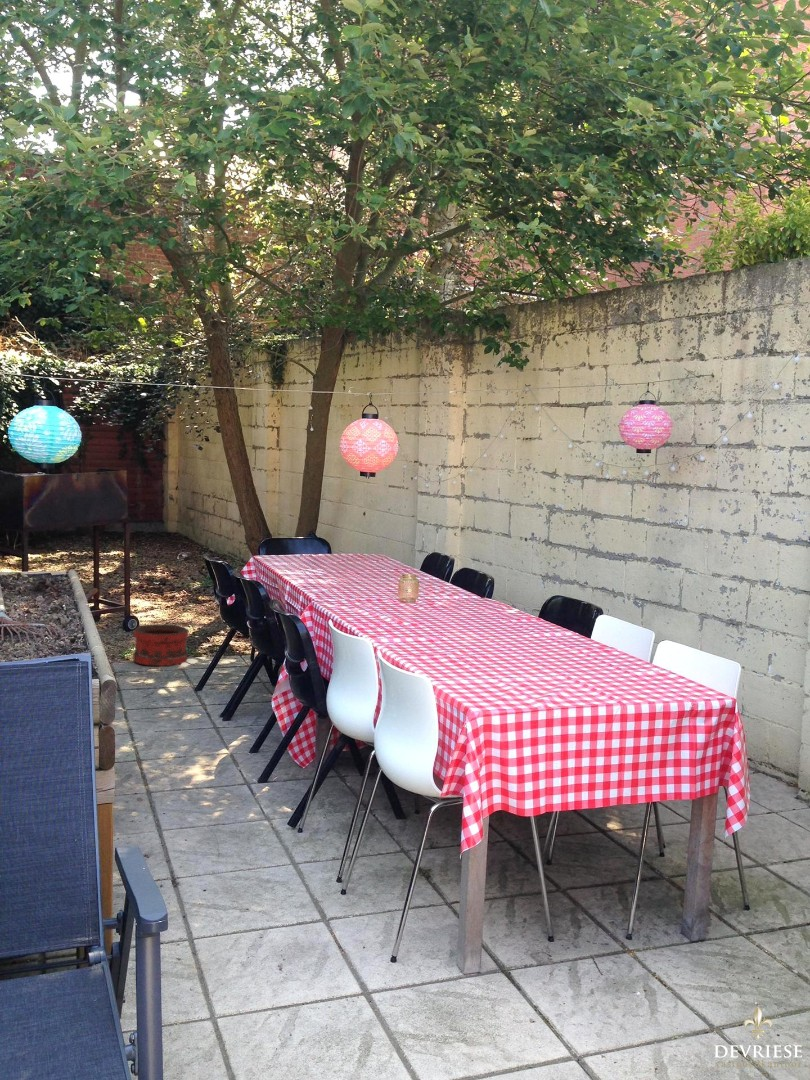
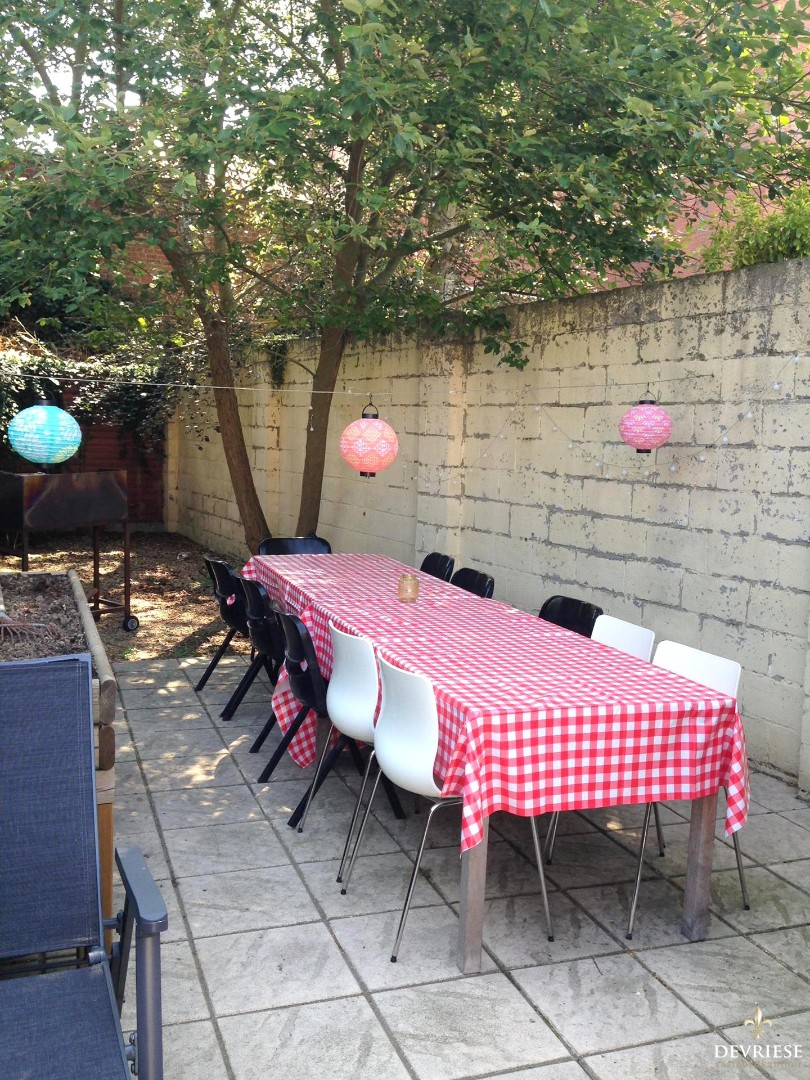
- bucket [132,623,189,667]
